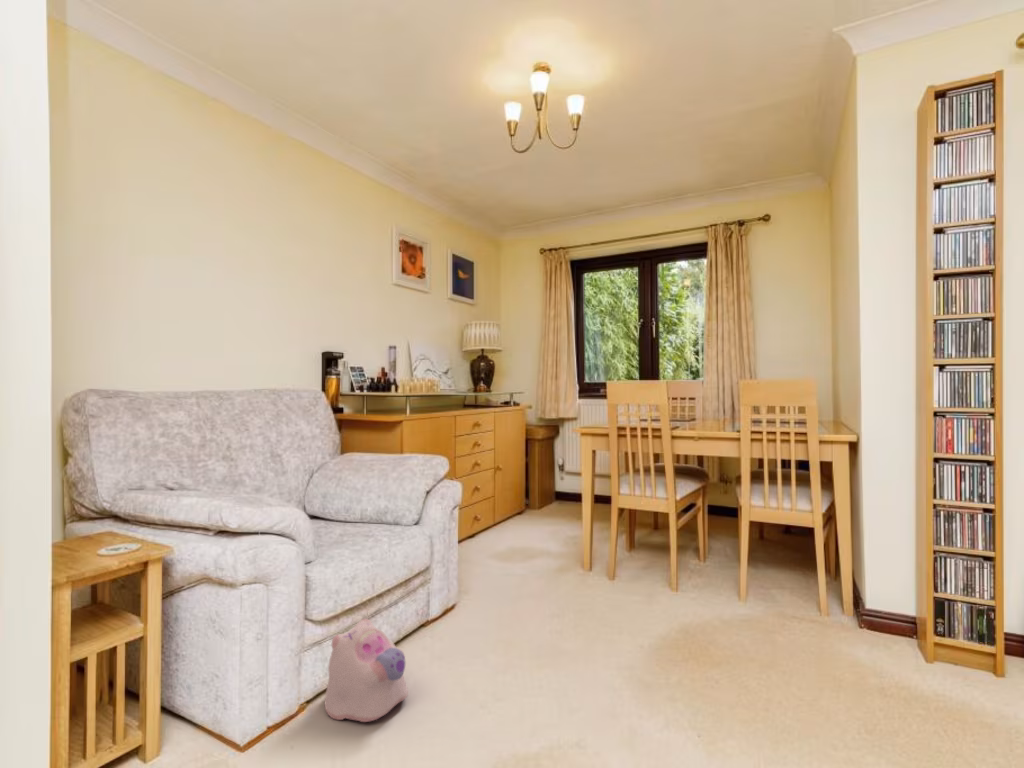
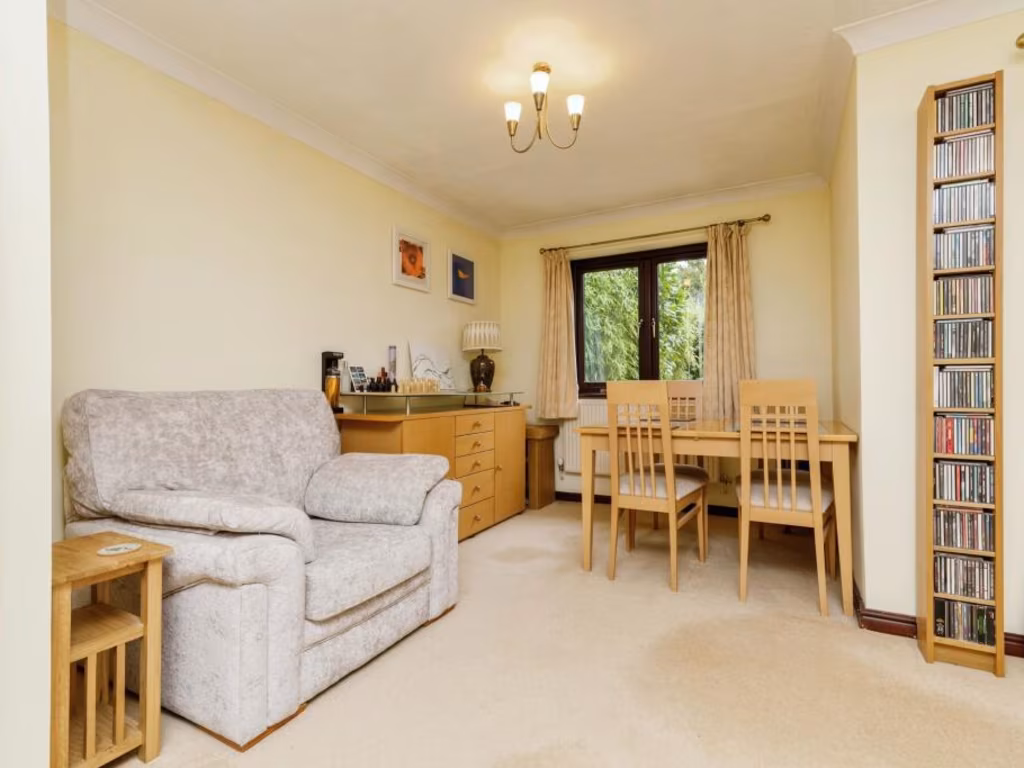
- plush toy [324,618,409,723]
